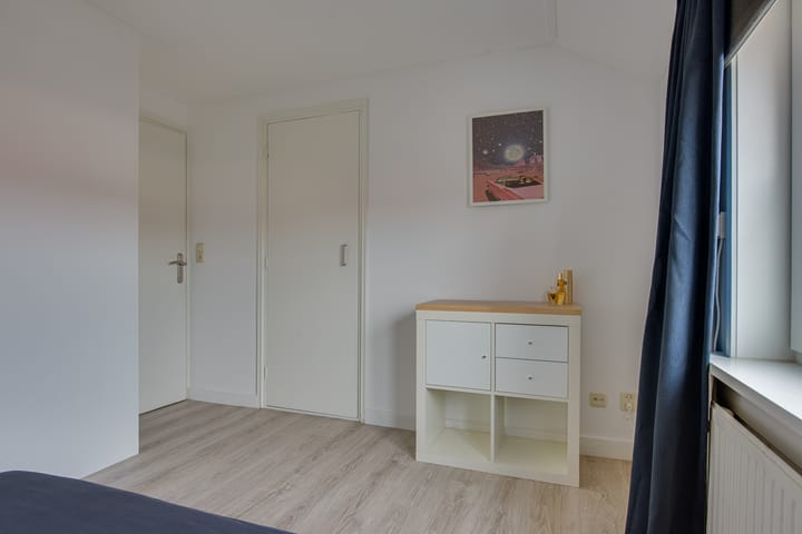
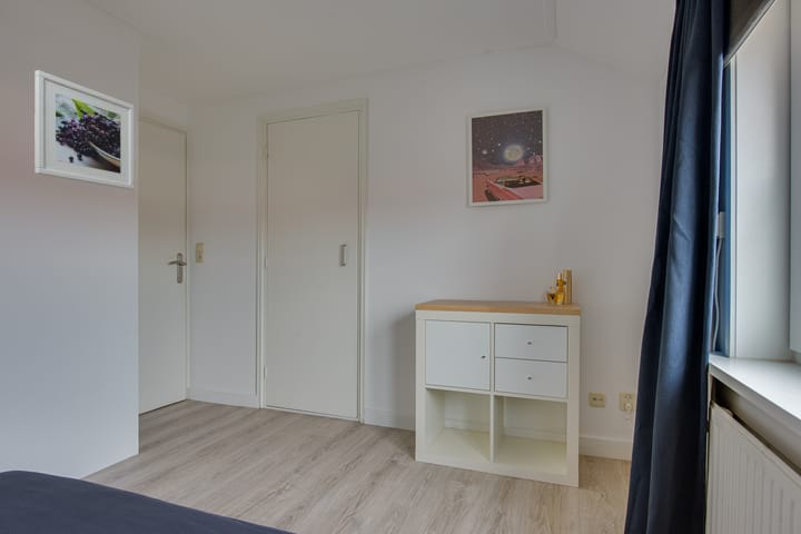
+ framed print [33,69,136,191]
